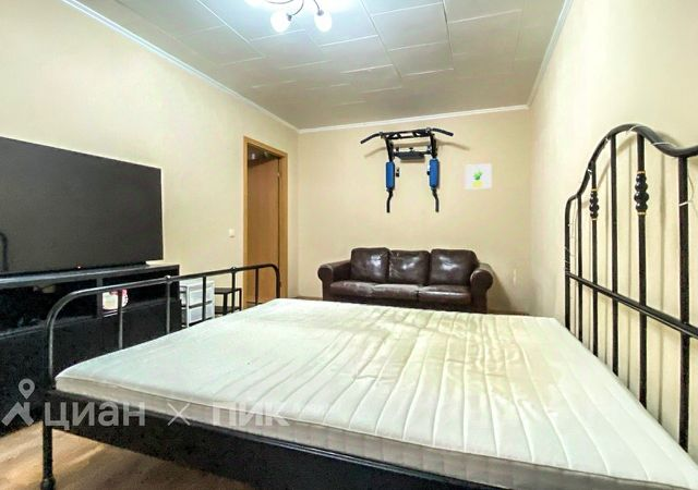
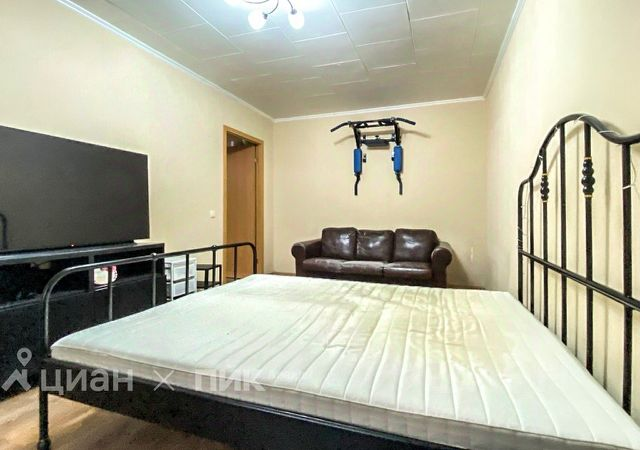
- wall art [465,162,492,191]
